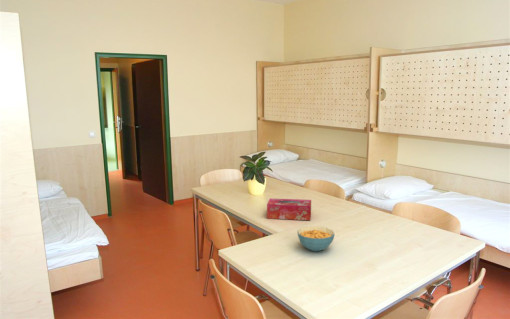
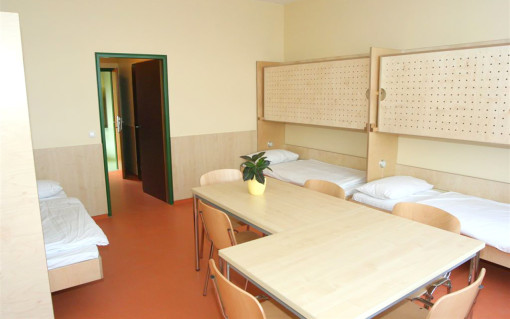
- tissue box [266,197,312,221]
- cereal bowl [297,226,335,252]
